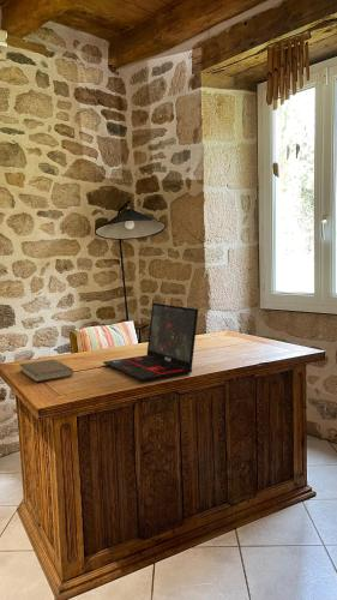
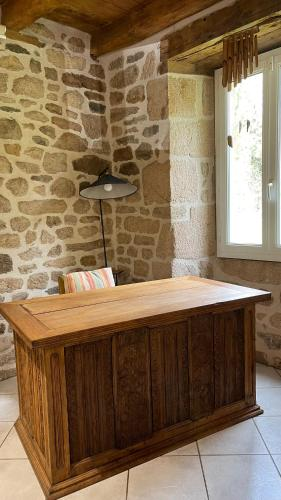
- book [19,359,74,383]
- laptop [102,302,199,383]
